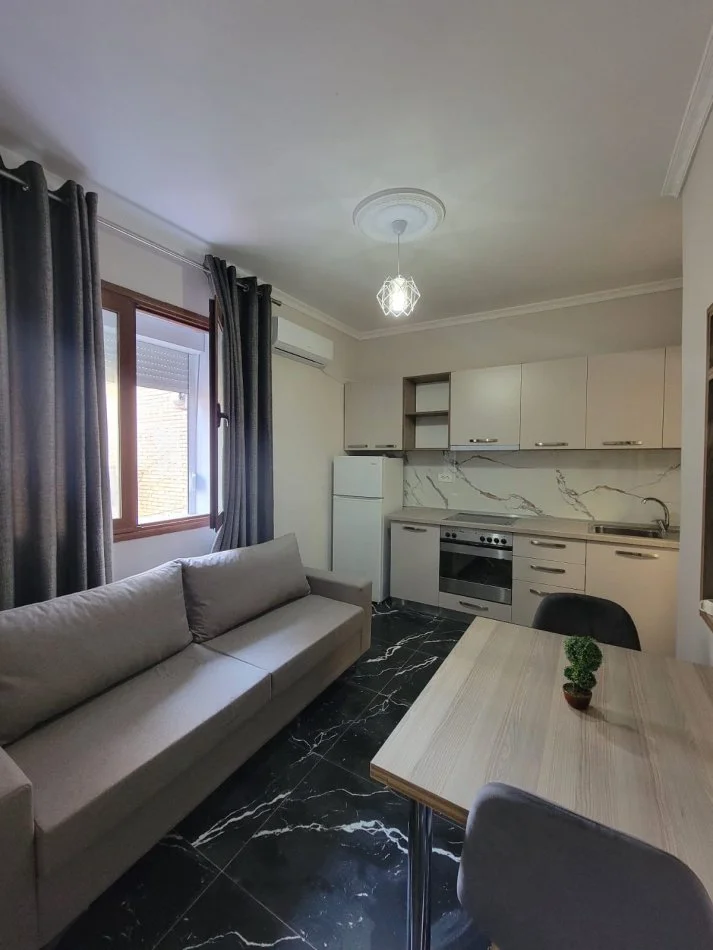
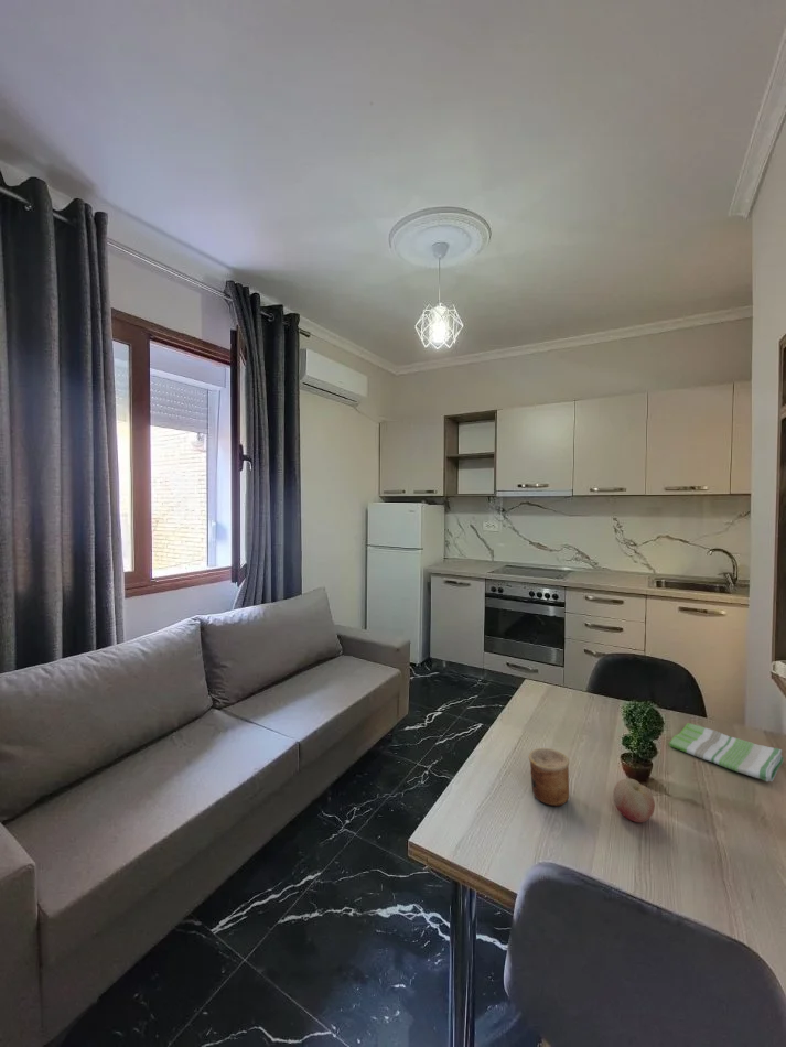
+ cup [528,747,570,807]
+ dish towel [668,722,785,782]
+ fruit [612,778,656,823]
